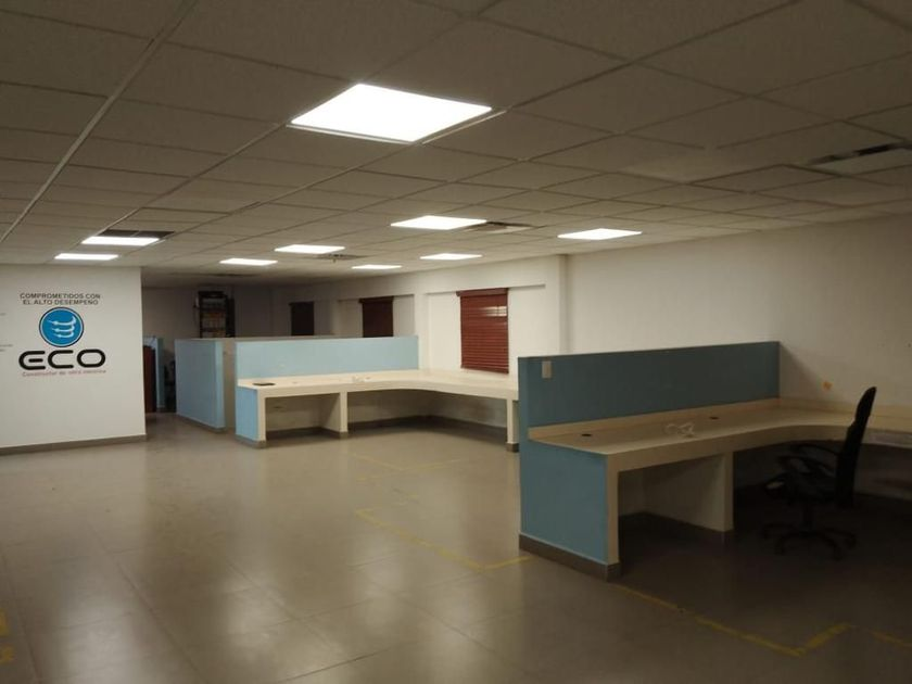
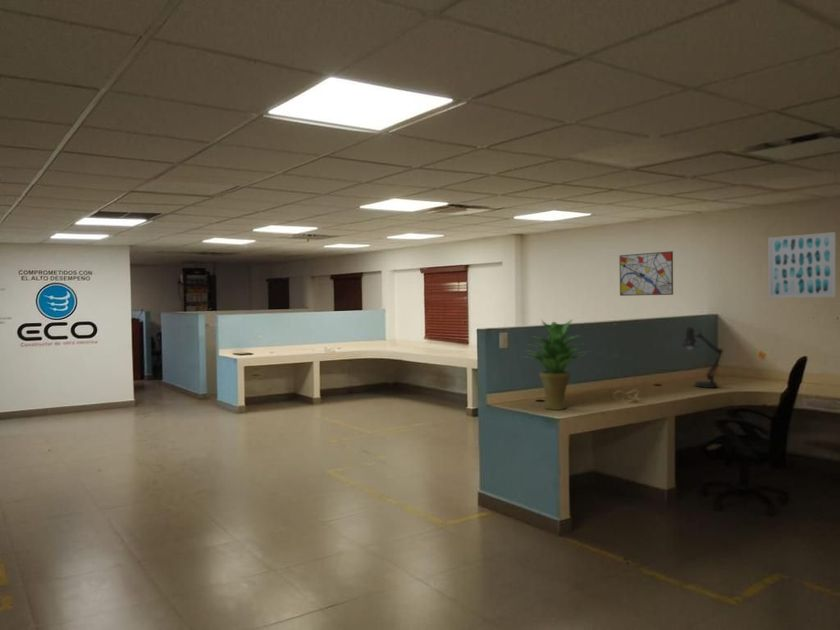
+ desk lamp [681,326,724,389]
+ wall art [619,250,674,297]
+ wall art [767,231,837,299]
+ potted plant [520,319,591,411]
